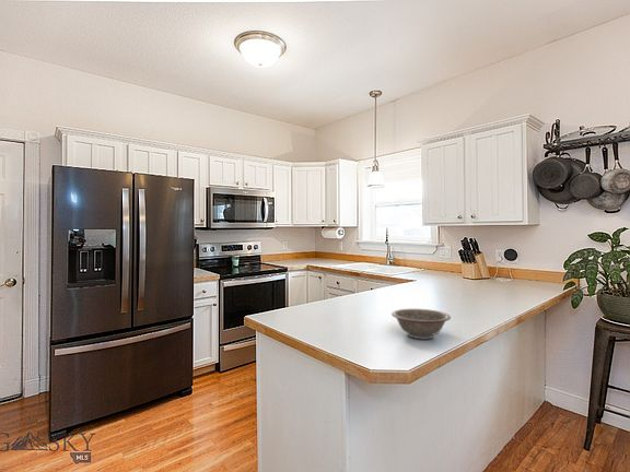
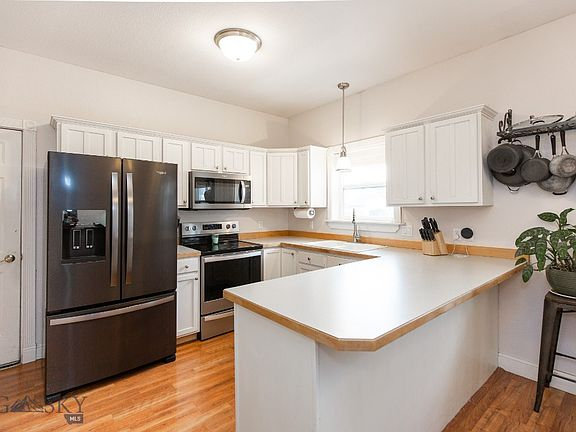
- decorative bowl [390,308,452,341]
